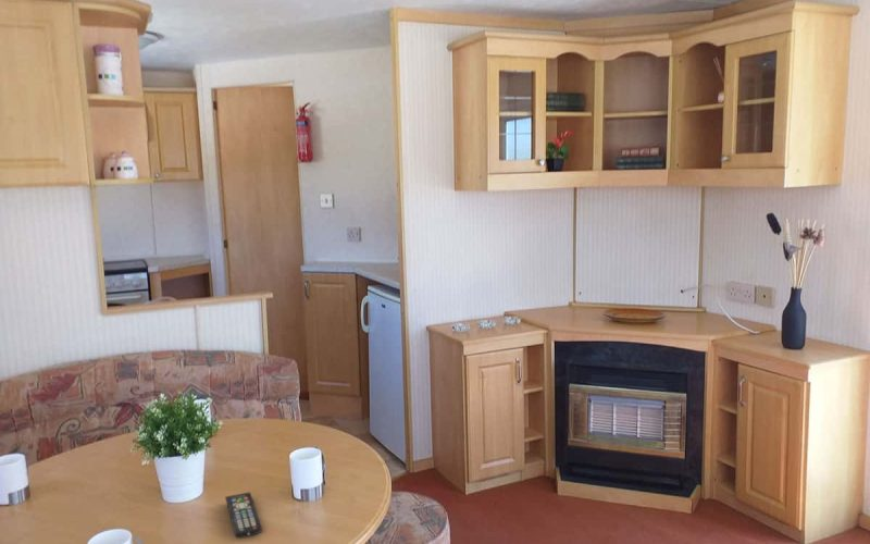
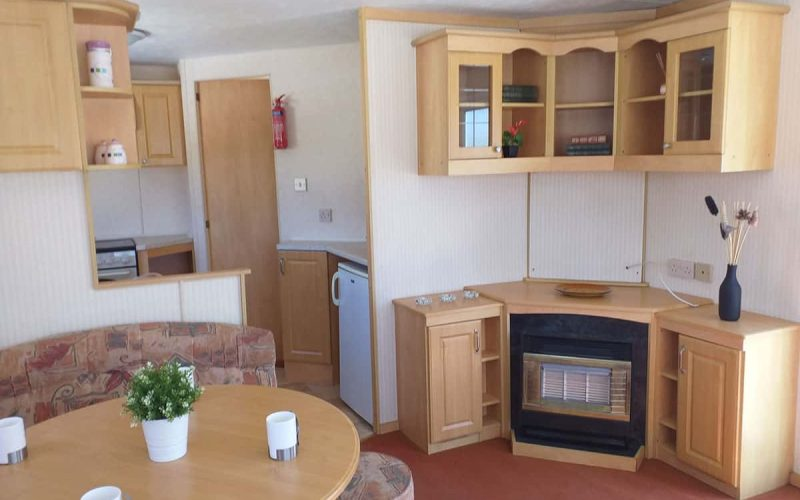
- remote control [224,491,263,539]
